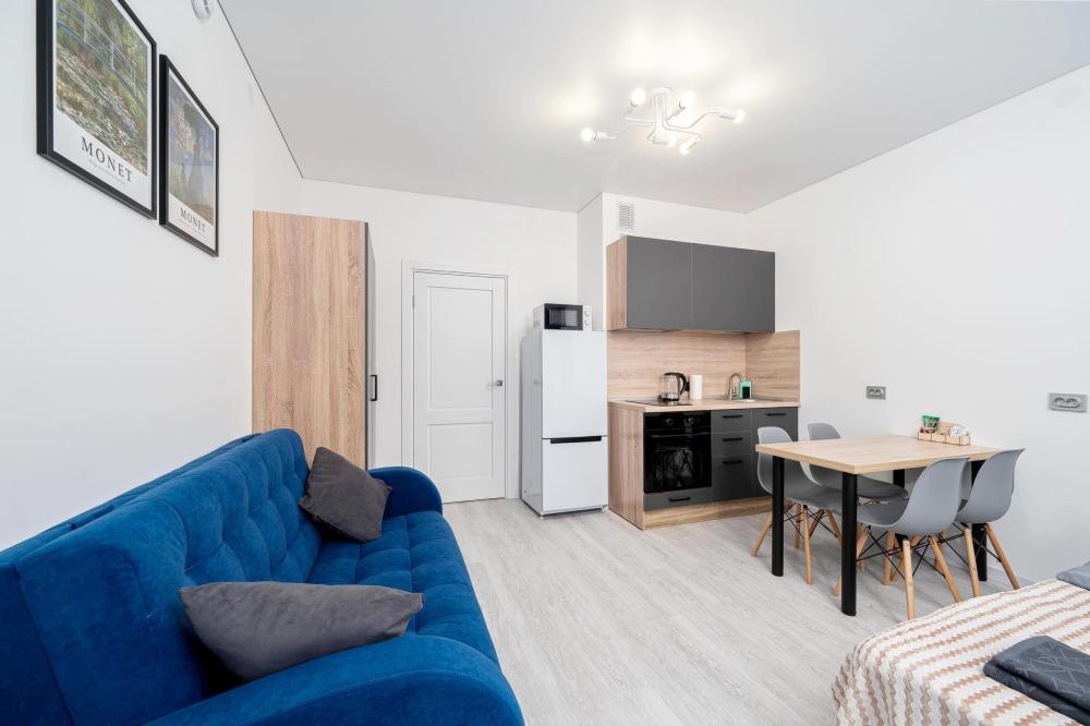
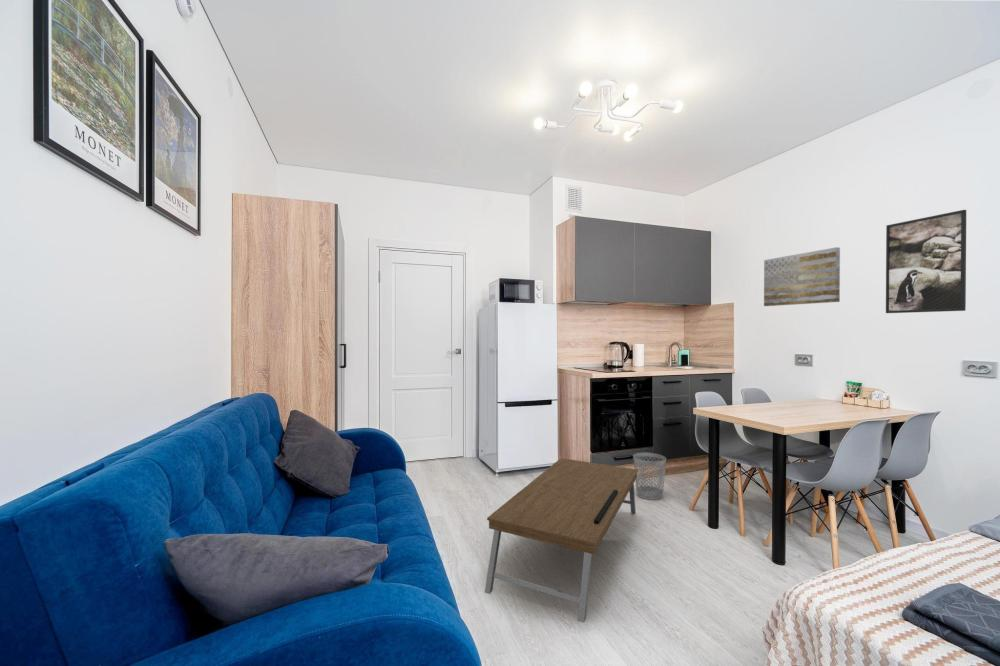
+ wall art [763,246,841,307]
+ wastebasket [632,452,667,501]
+ coffee table [484,457,639,623]
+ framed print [885,209,967,314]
